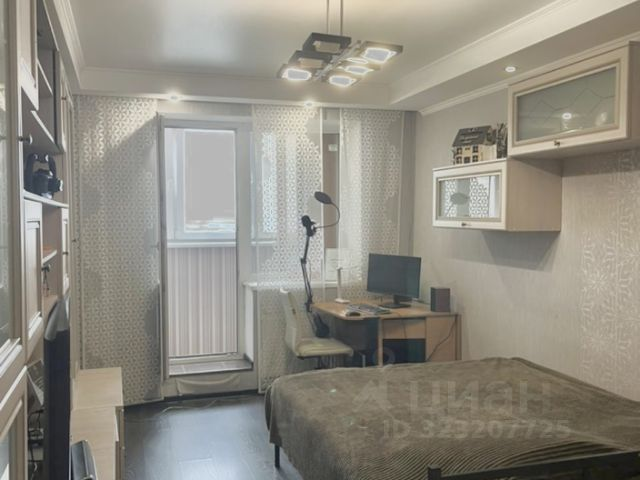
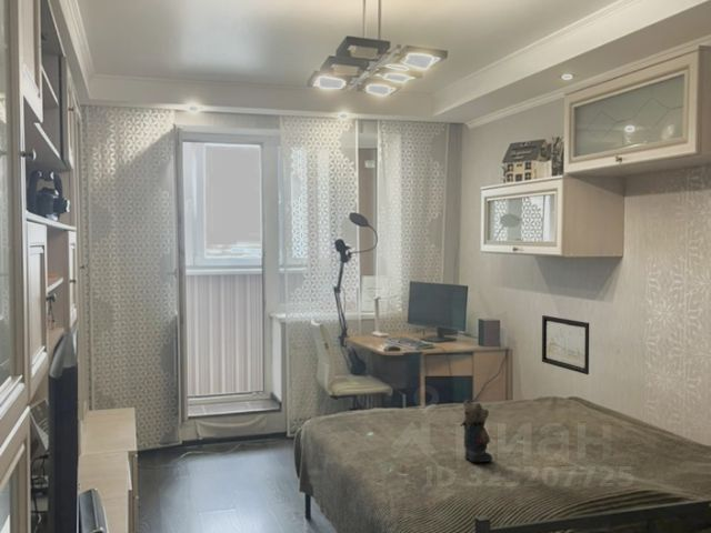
+ wall art [541,314,590,375]
+ teddy bear [459,399,493,464]
